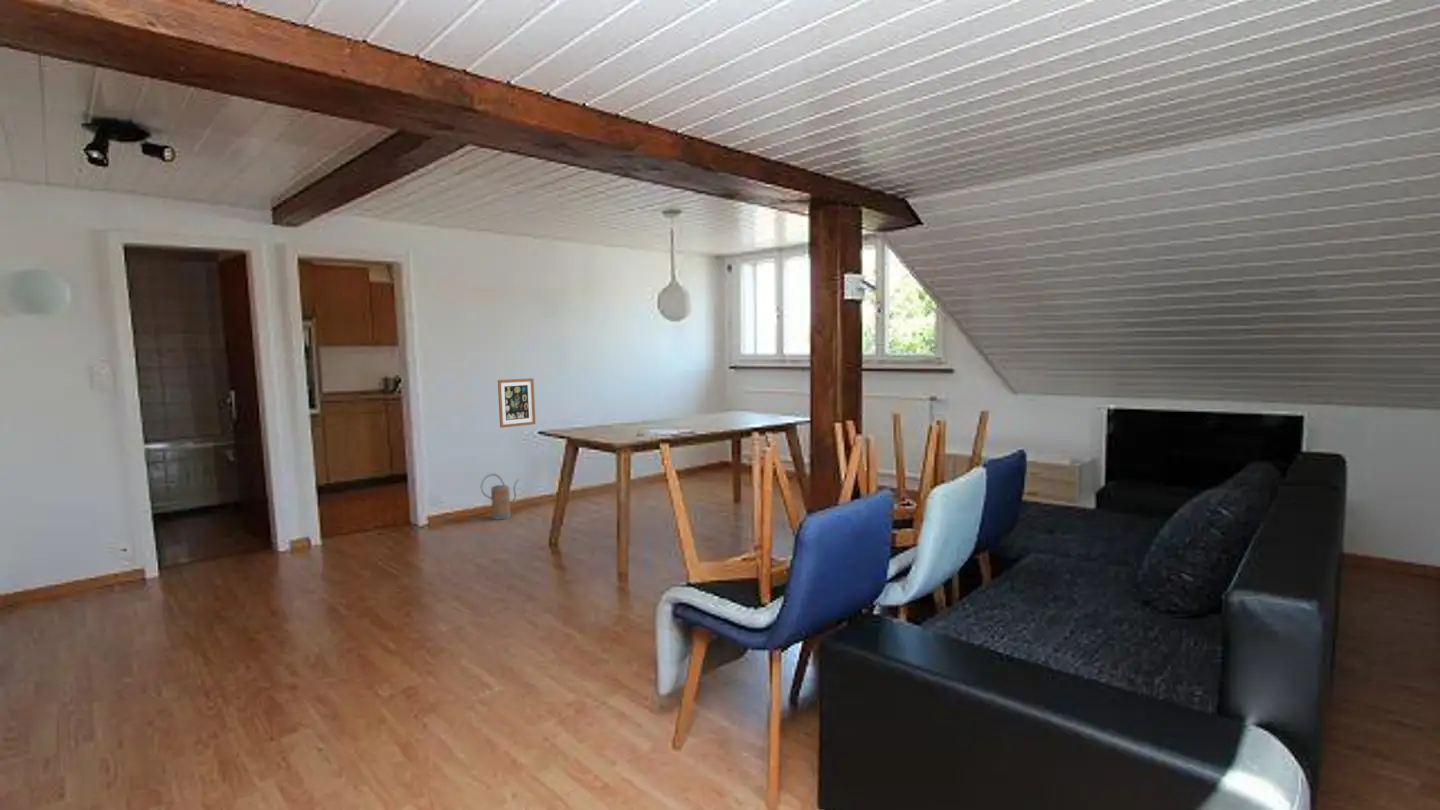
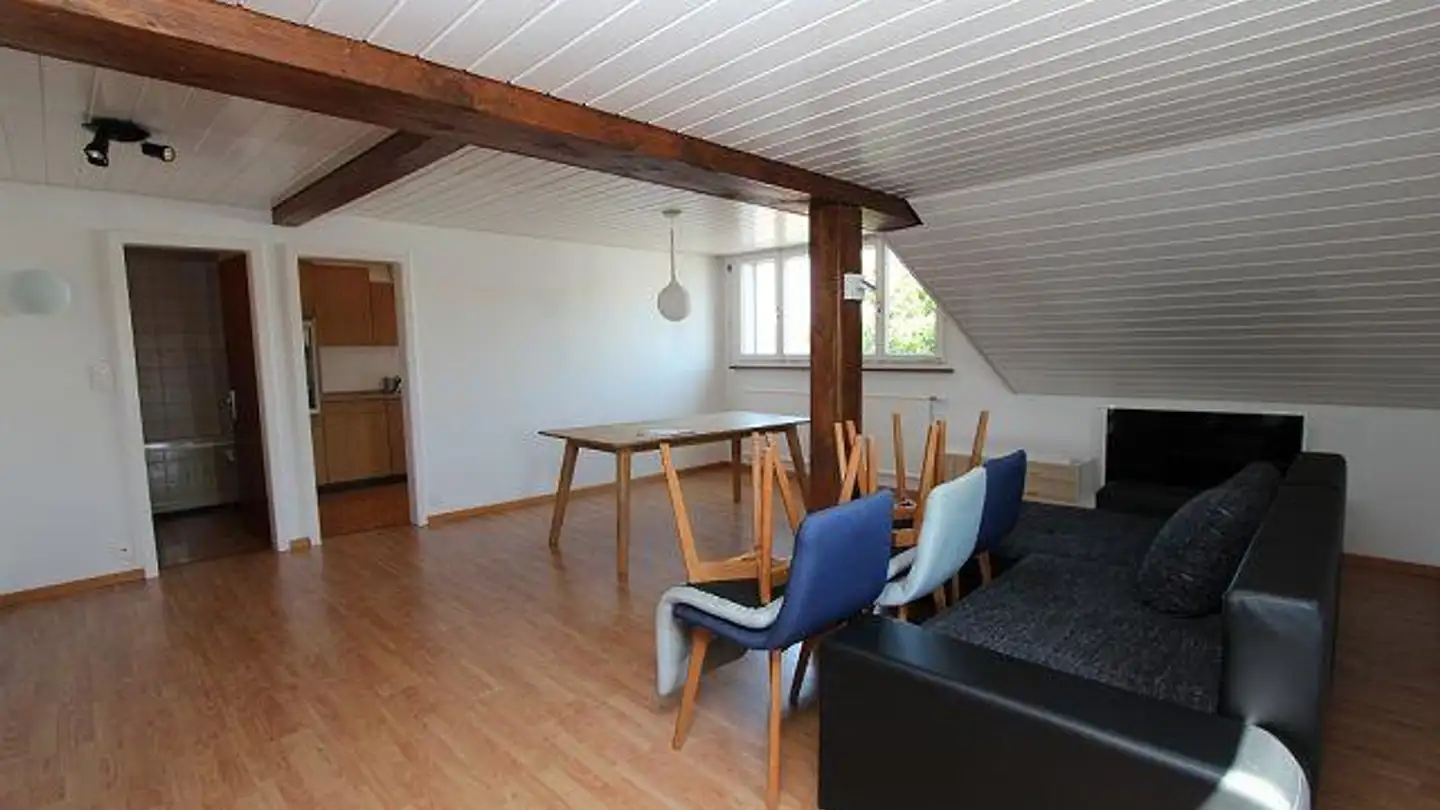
- wall art [497,377,537,429]
- watering can [480,473,520,521]
